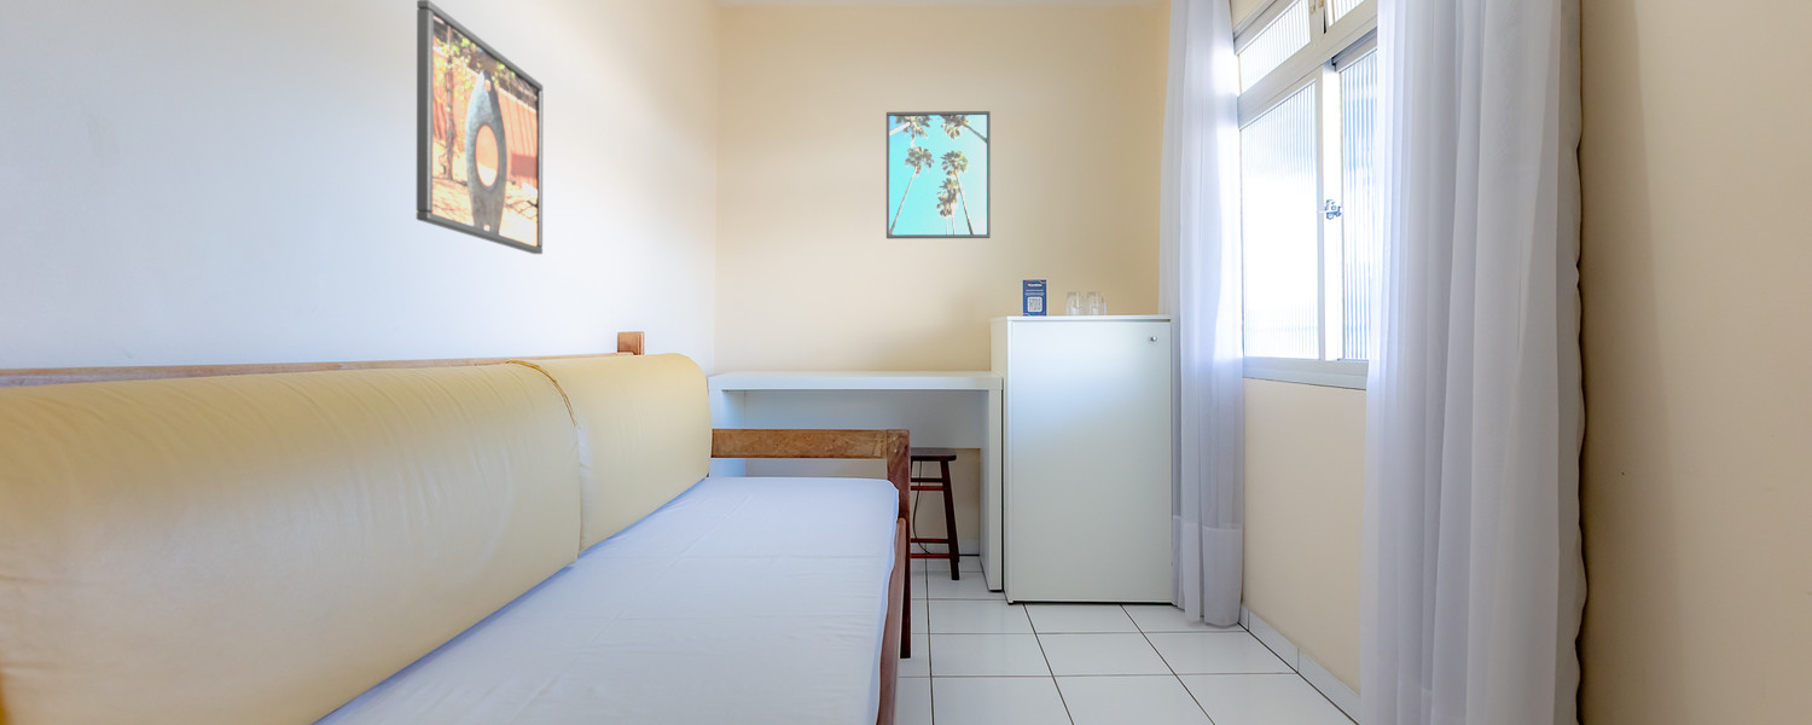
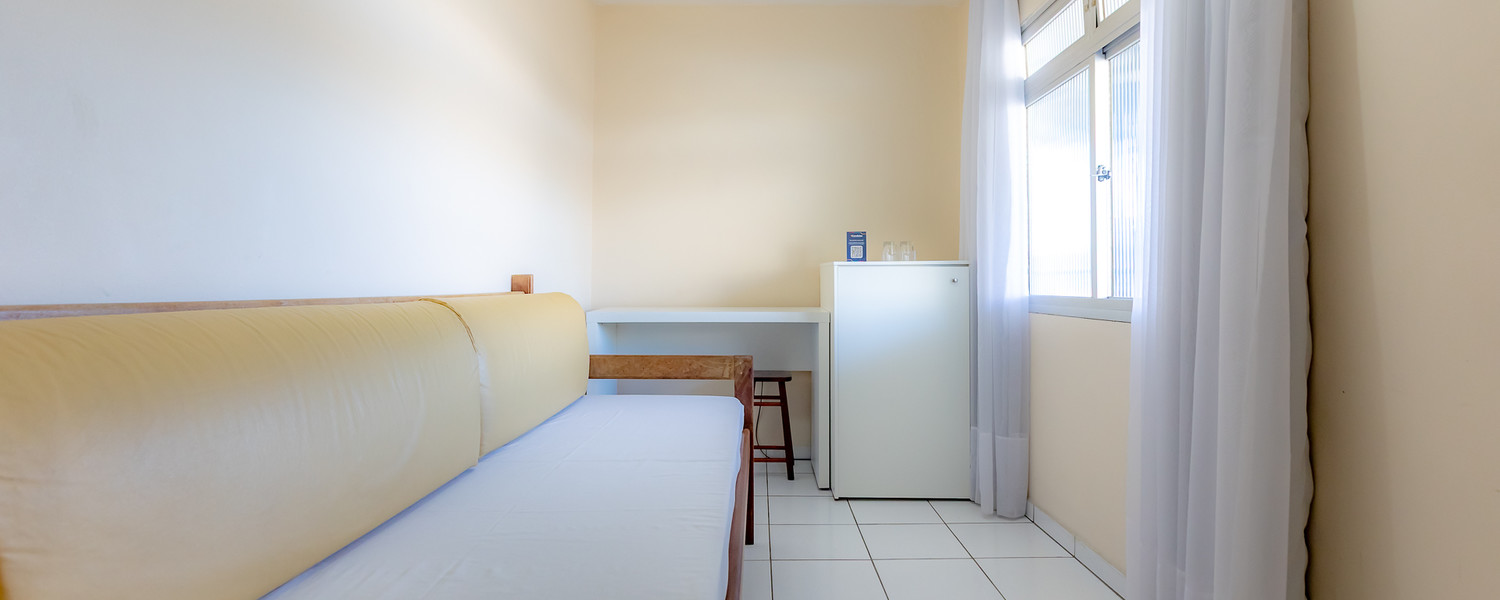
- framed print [416,0,544,255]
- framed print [885,110,992,240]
